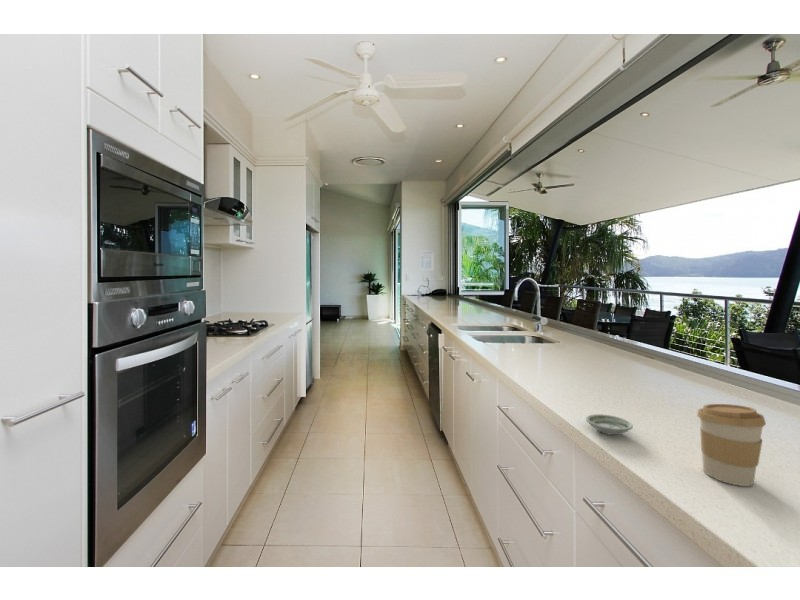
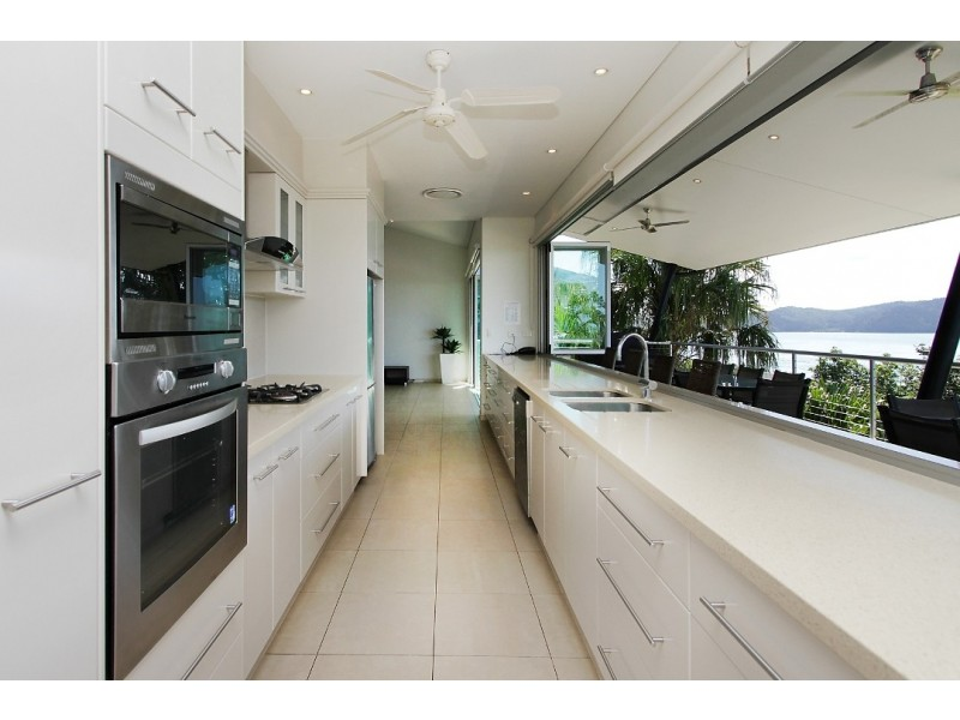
- coffee cup [696,403,767,487]
- saucer [585,413,634,436]
